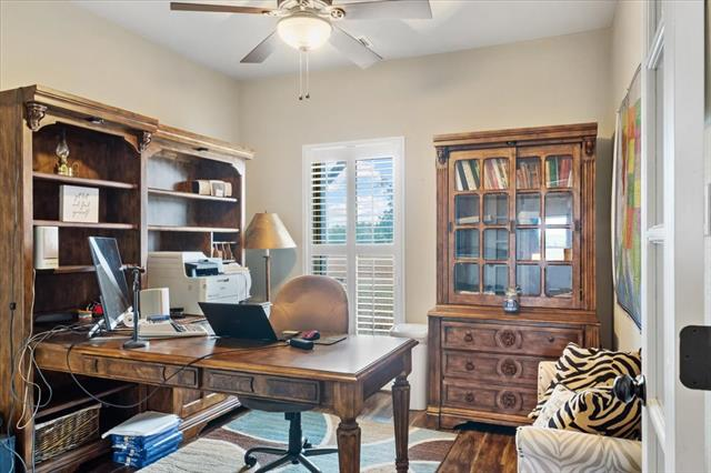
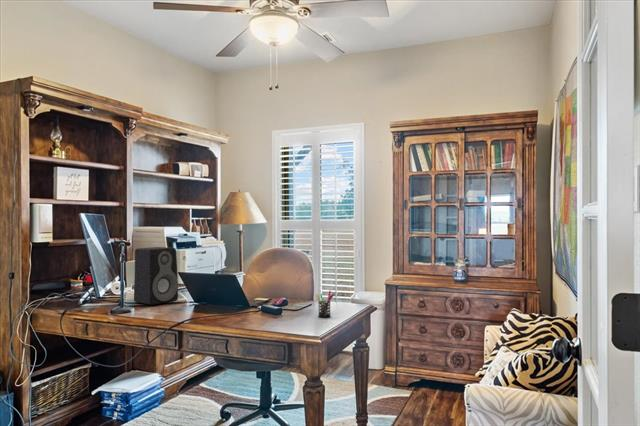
+ speaker [133,246,179,306]
+ pen holder [315,290,335,319]
